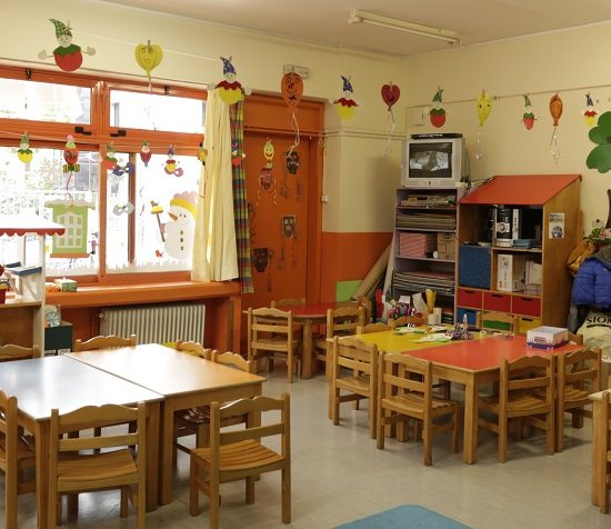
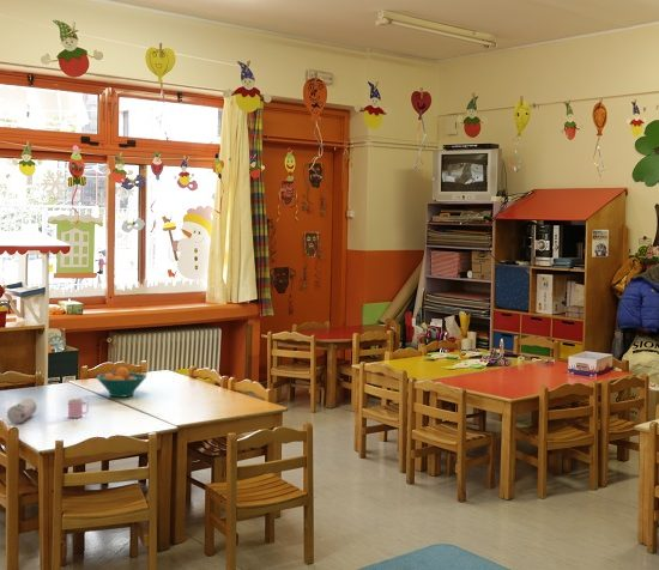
+ pencil case [6,398,38,424]
+ cup [67,398,90,419]
+ fruit bowl [96,366,147,399]
